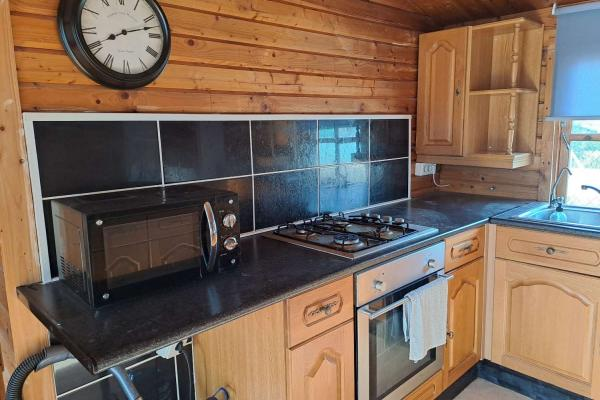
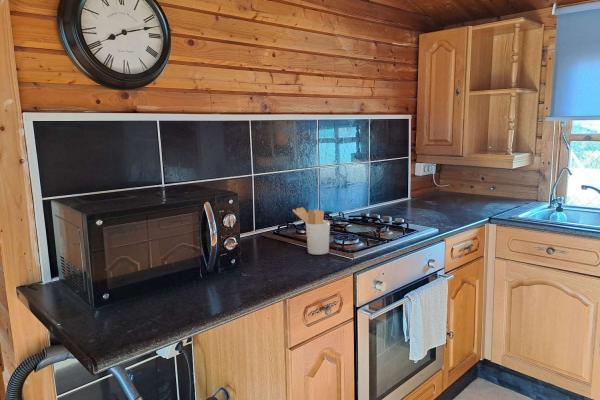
+ utensil holder [292,206,331,256]
